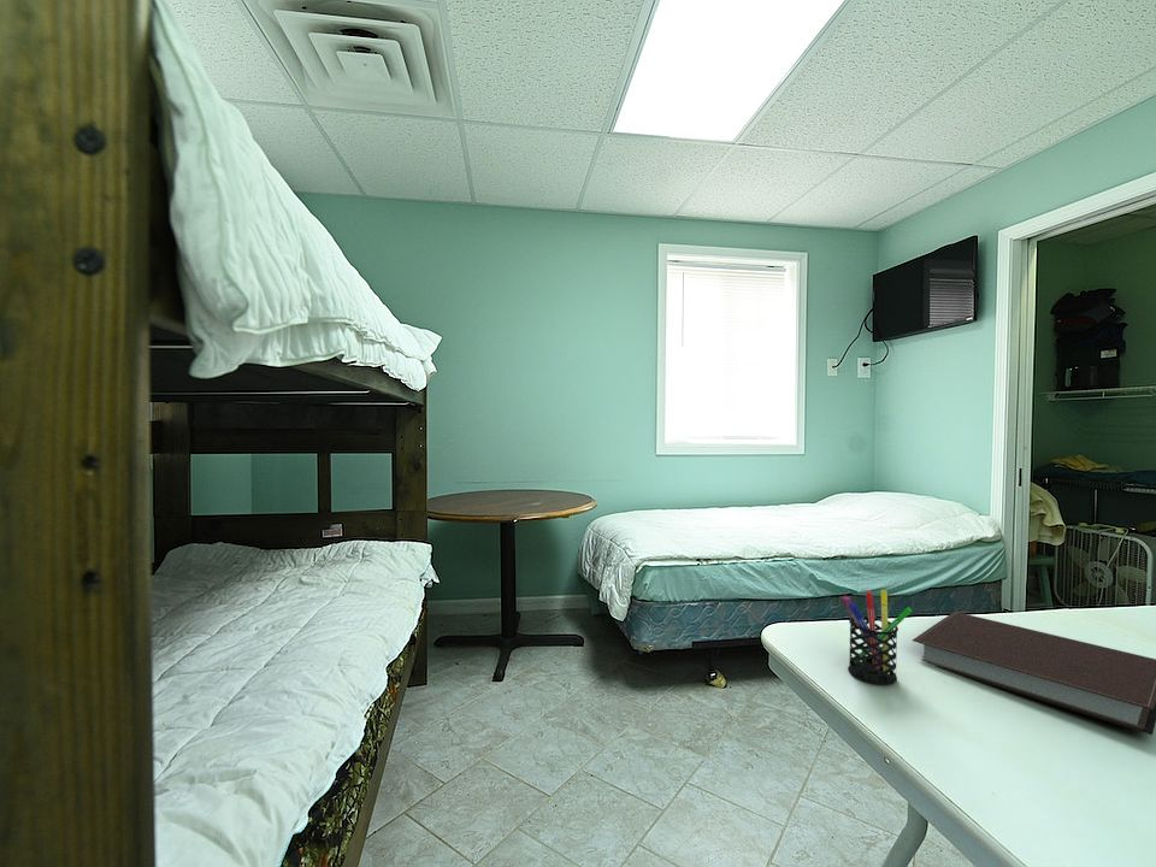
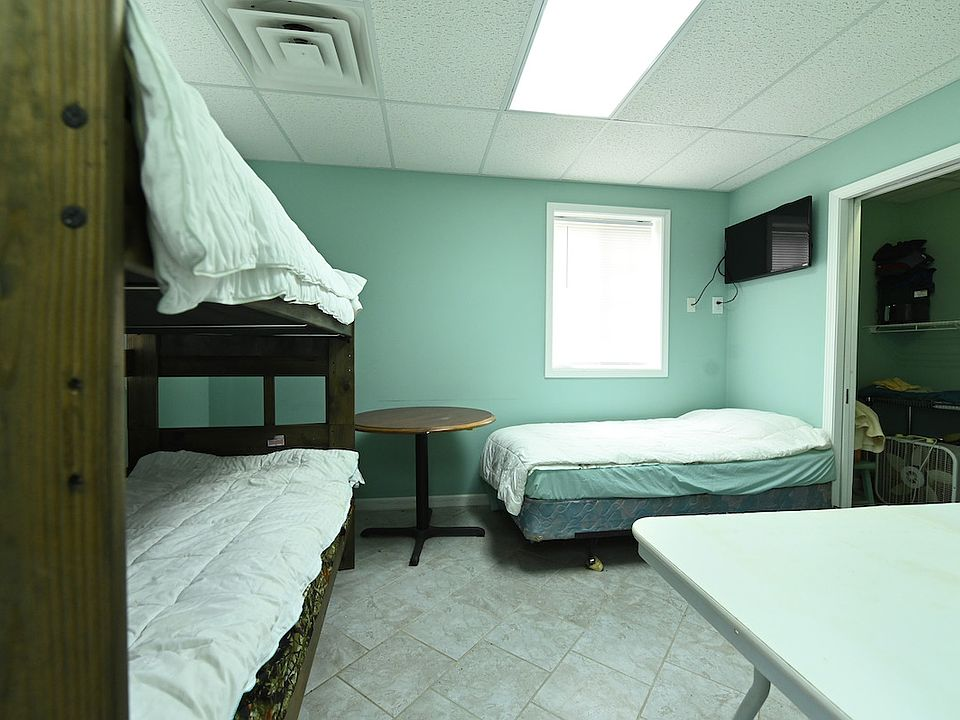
- pen holder [842,589,913,685]
- notebook [912,611,1156,736]
